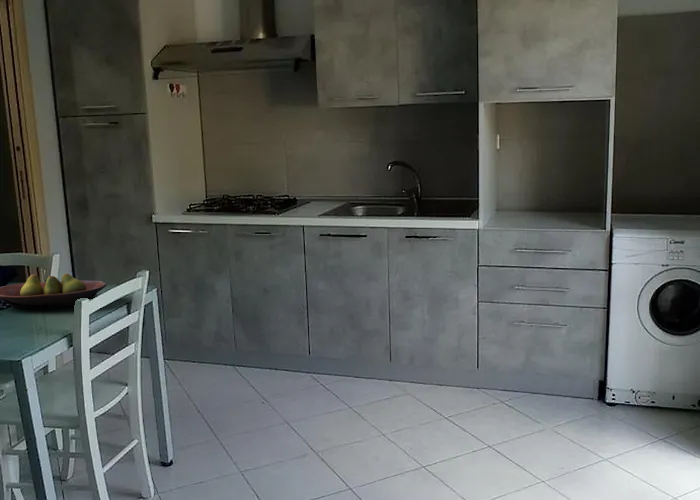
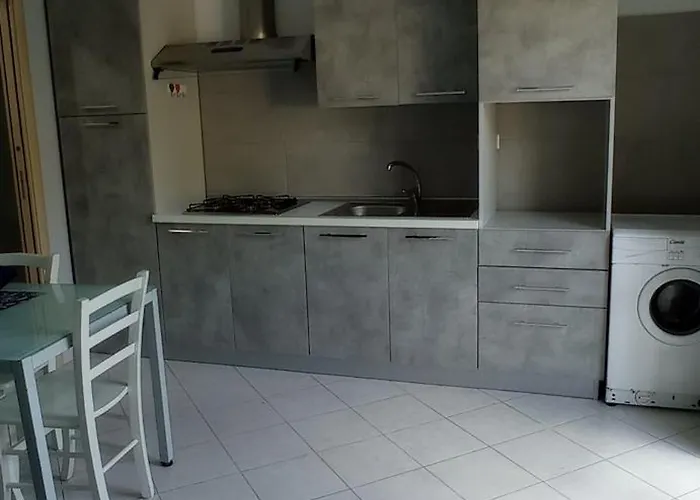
- fruit bowl [0,273,108,309]
